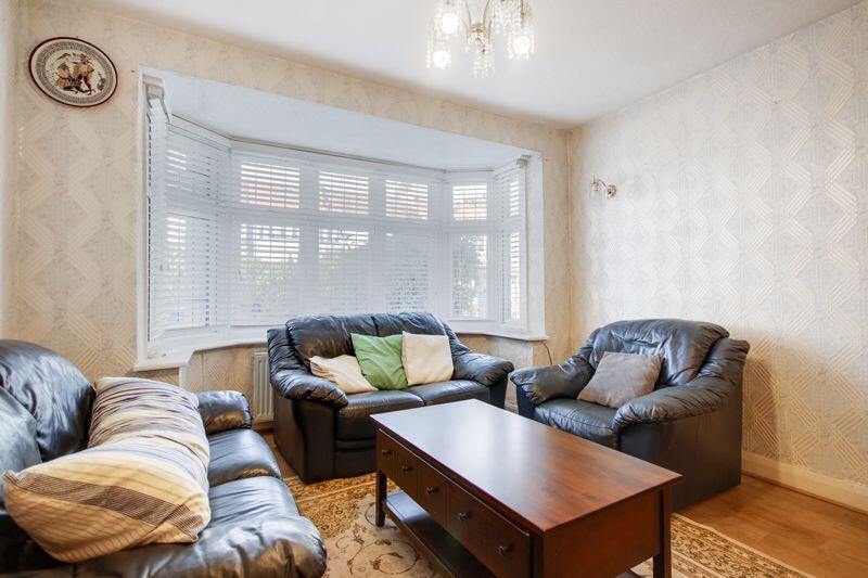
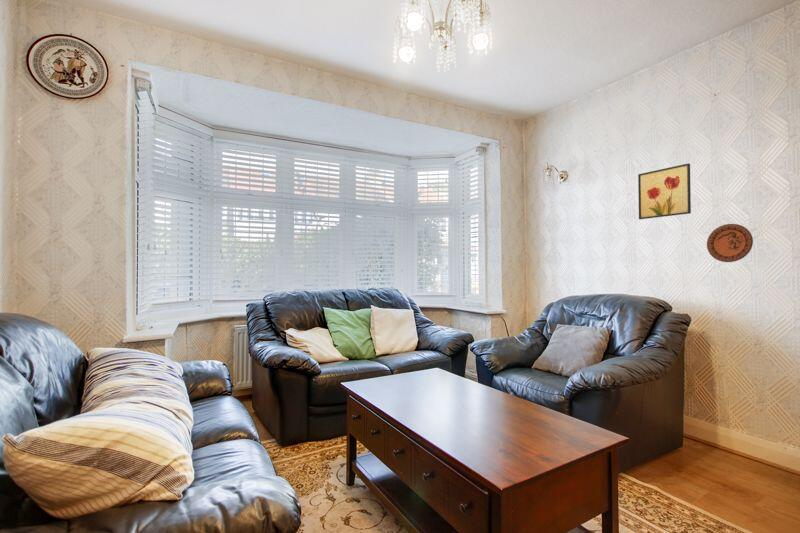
+ decorative plate [706,223,754,263]
+ wall art [637,162,692,220]
